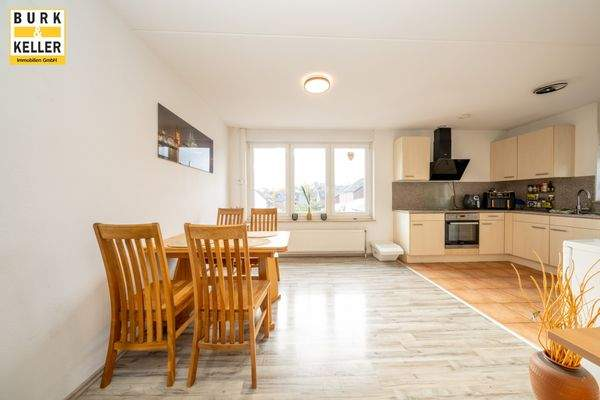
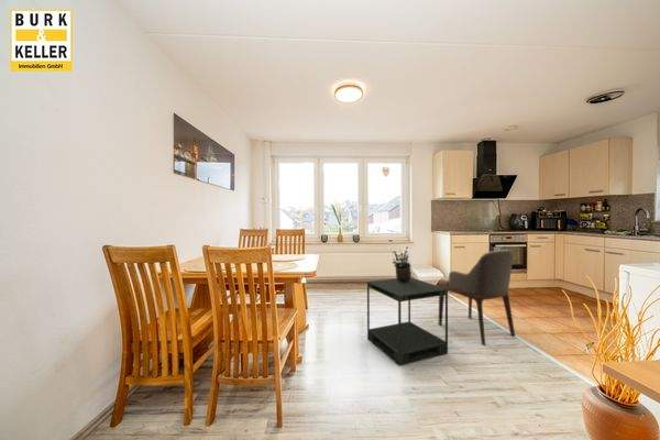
+ potted plant [392,245,413,283]
+ side table [366,277,449,367]
+ armchair [438,249,516,346]
